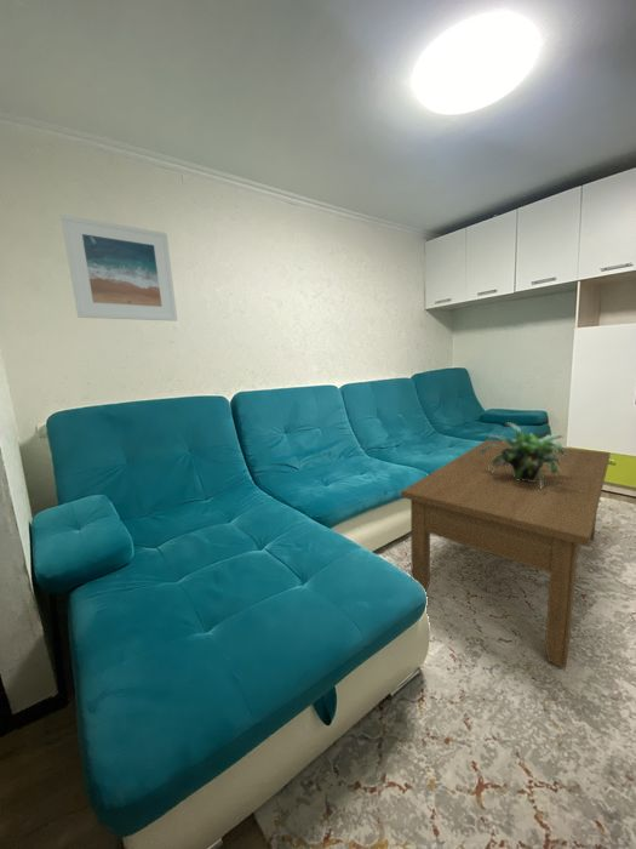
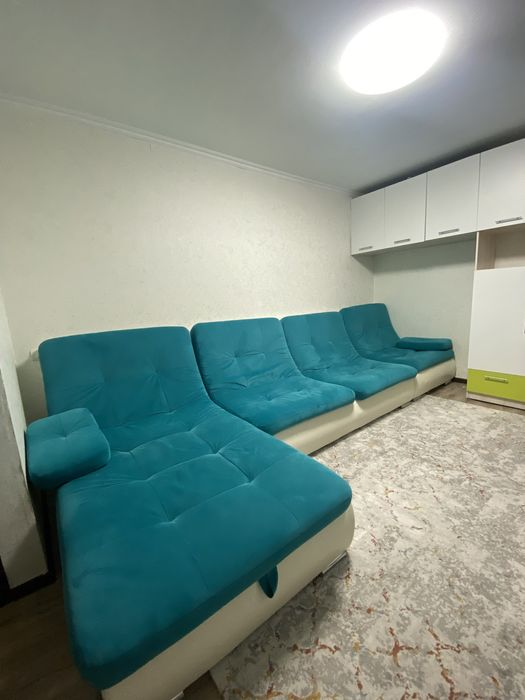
- coffee table [400,439,612,669]
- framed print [59,213,178,323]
- potted plant [481,421,566,489]
